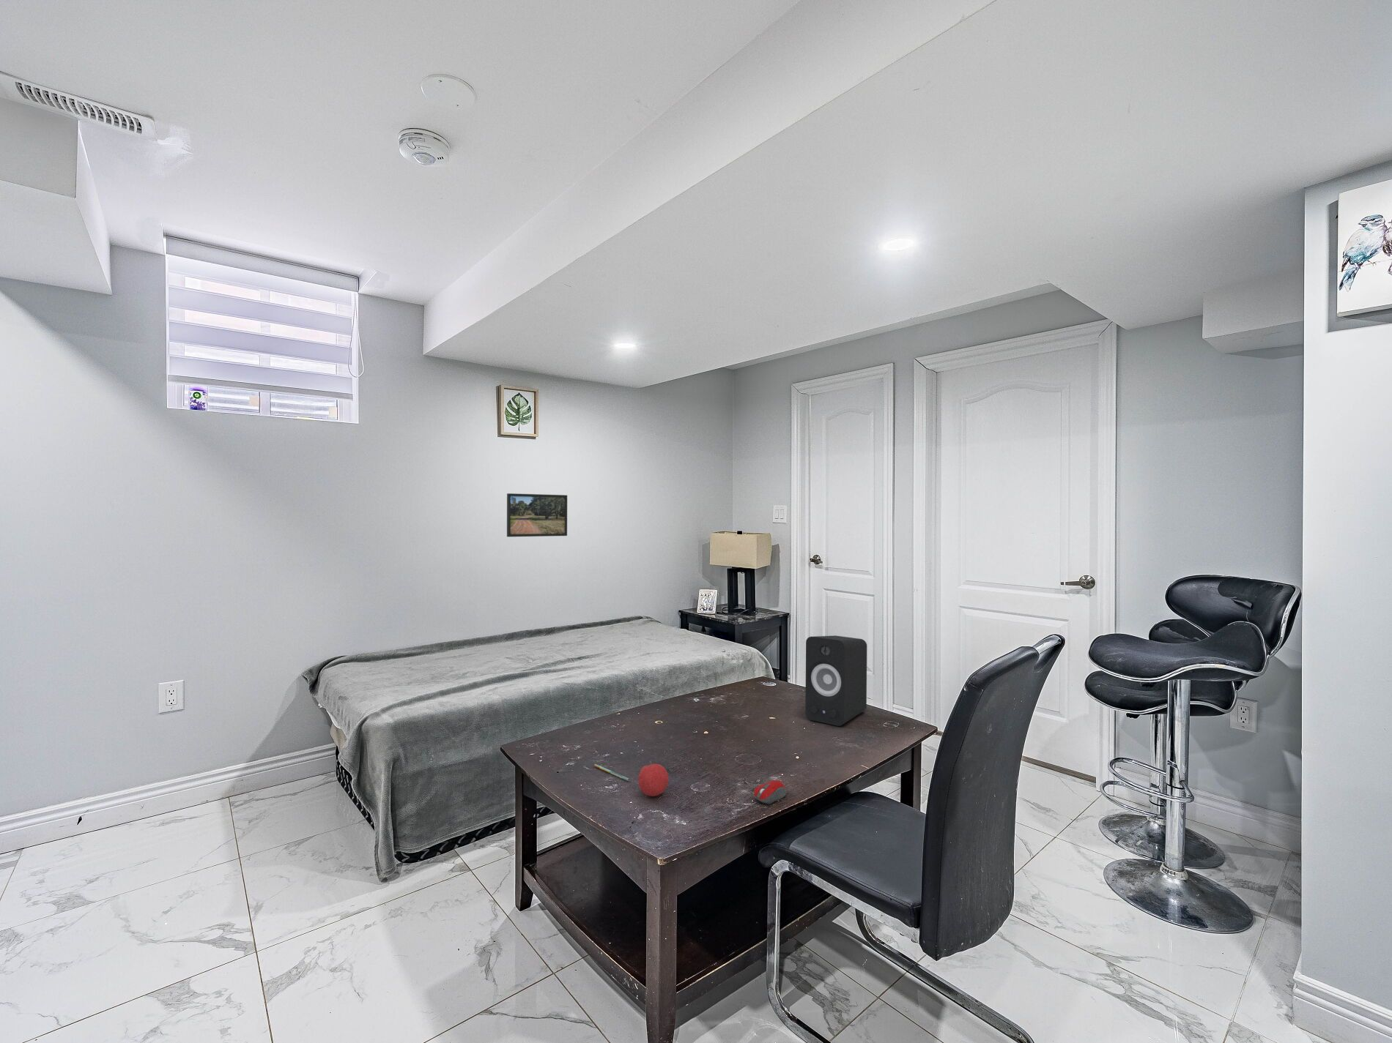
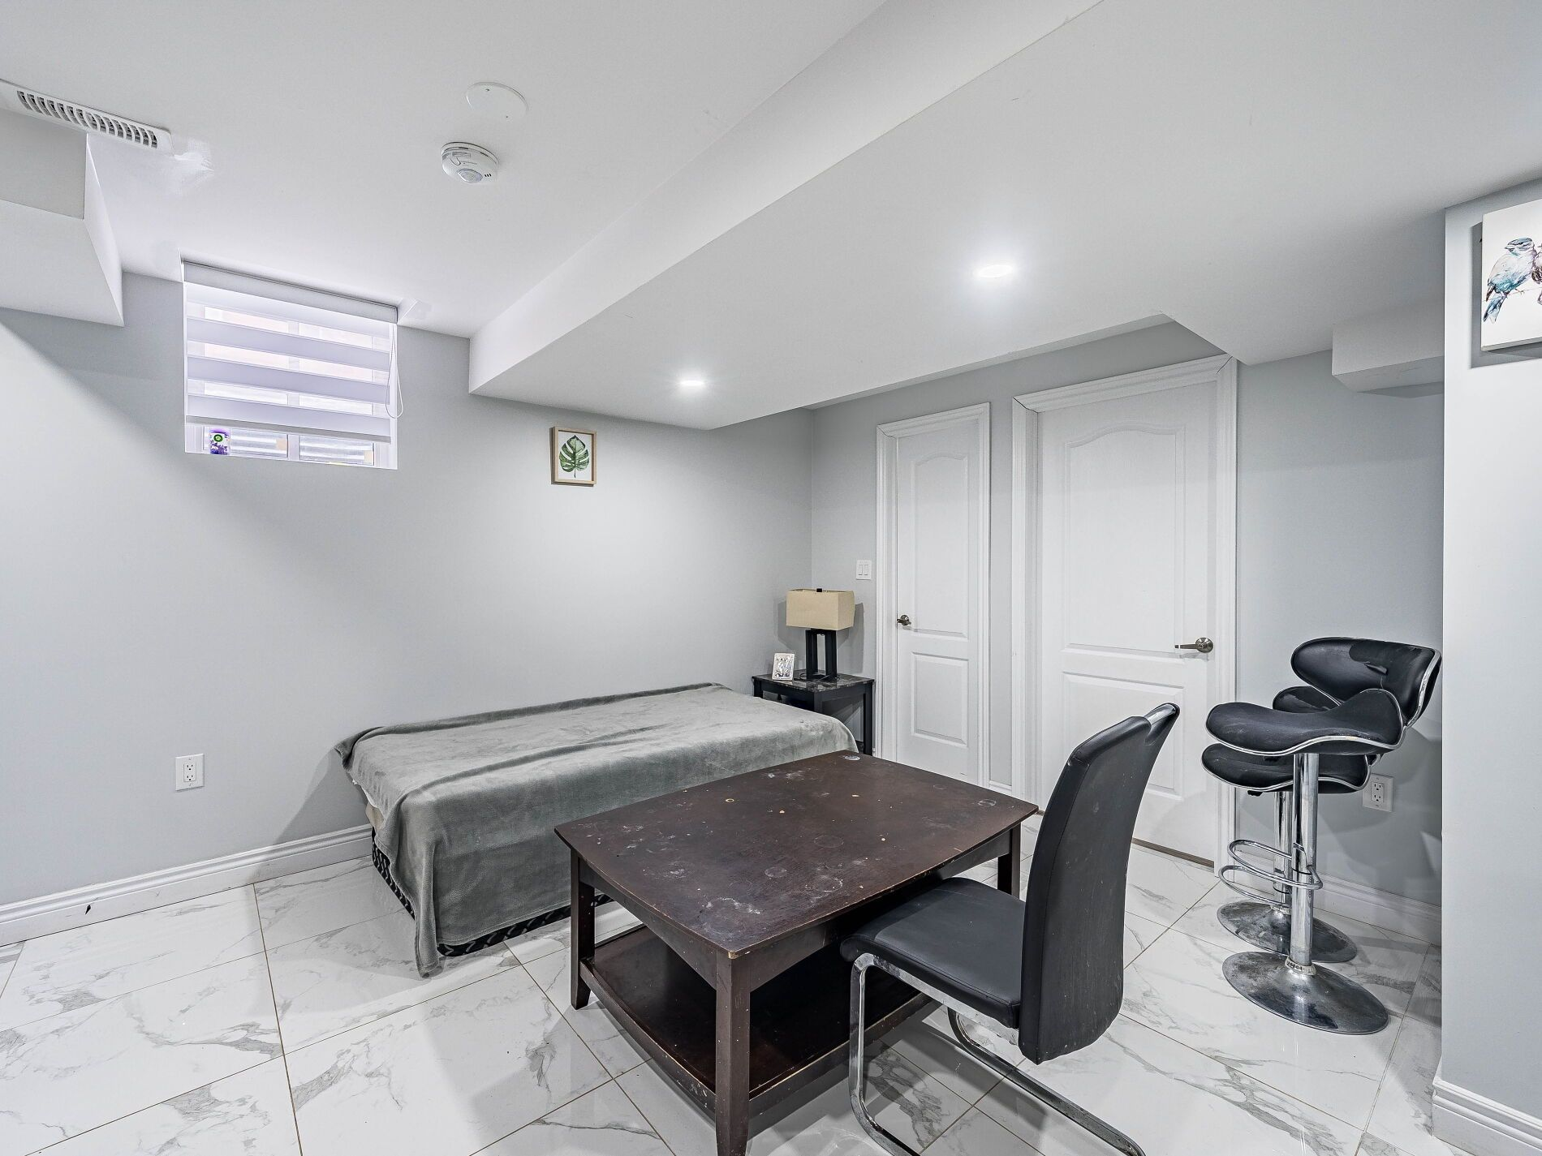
- computer mouse [753,780,788,804]
- speaker [805,634,867,726]
- pen [593,764,630,781]
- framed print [506,493,568,537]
- fruit [638,759,670,798]
